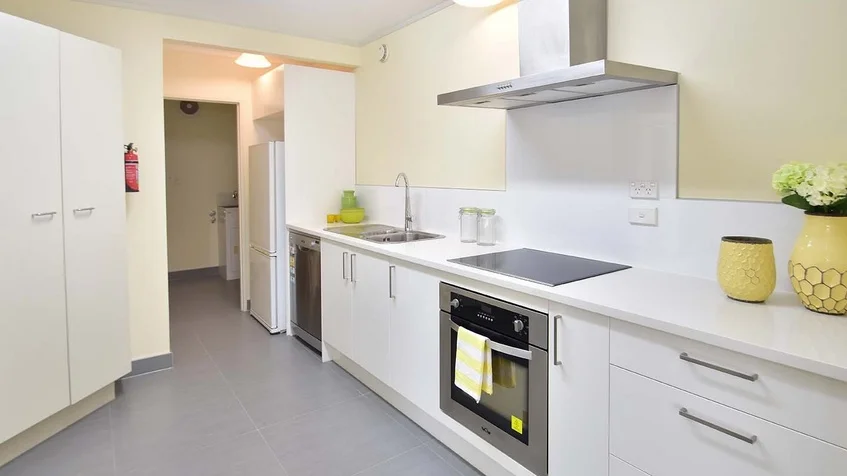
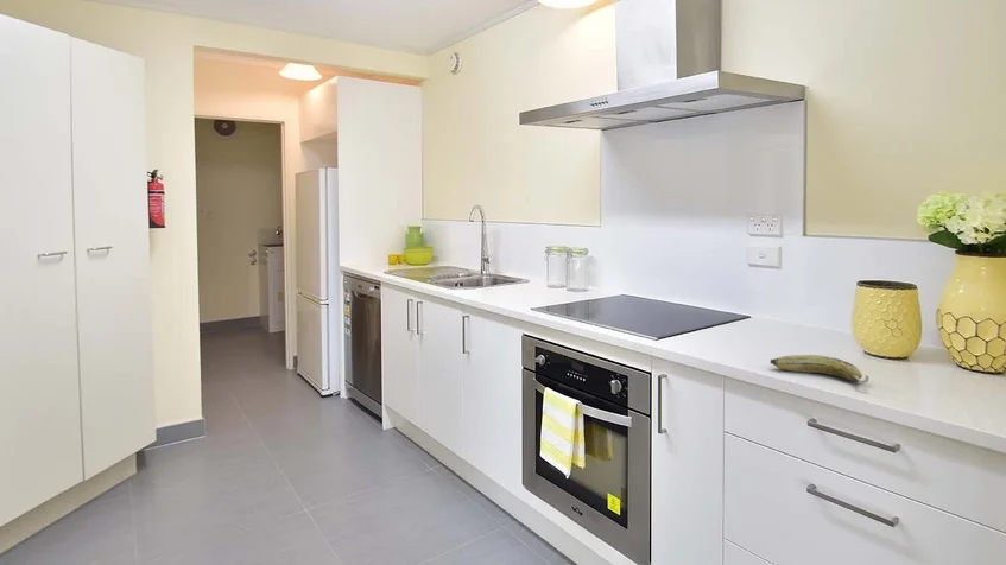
+ fruit [768,354,869,385]
